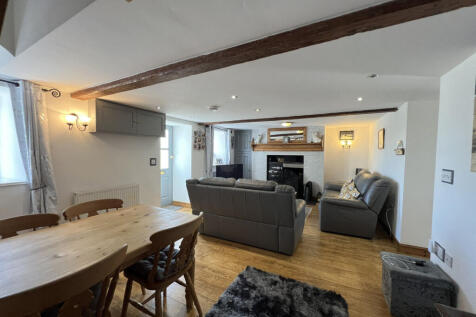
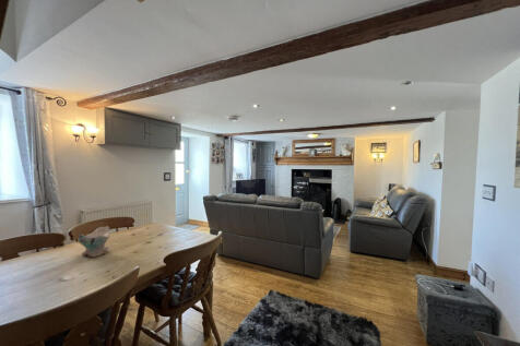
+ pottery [76,225,111,258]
